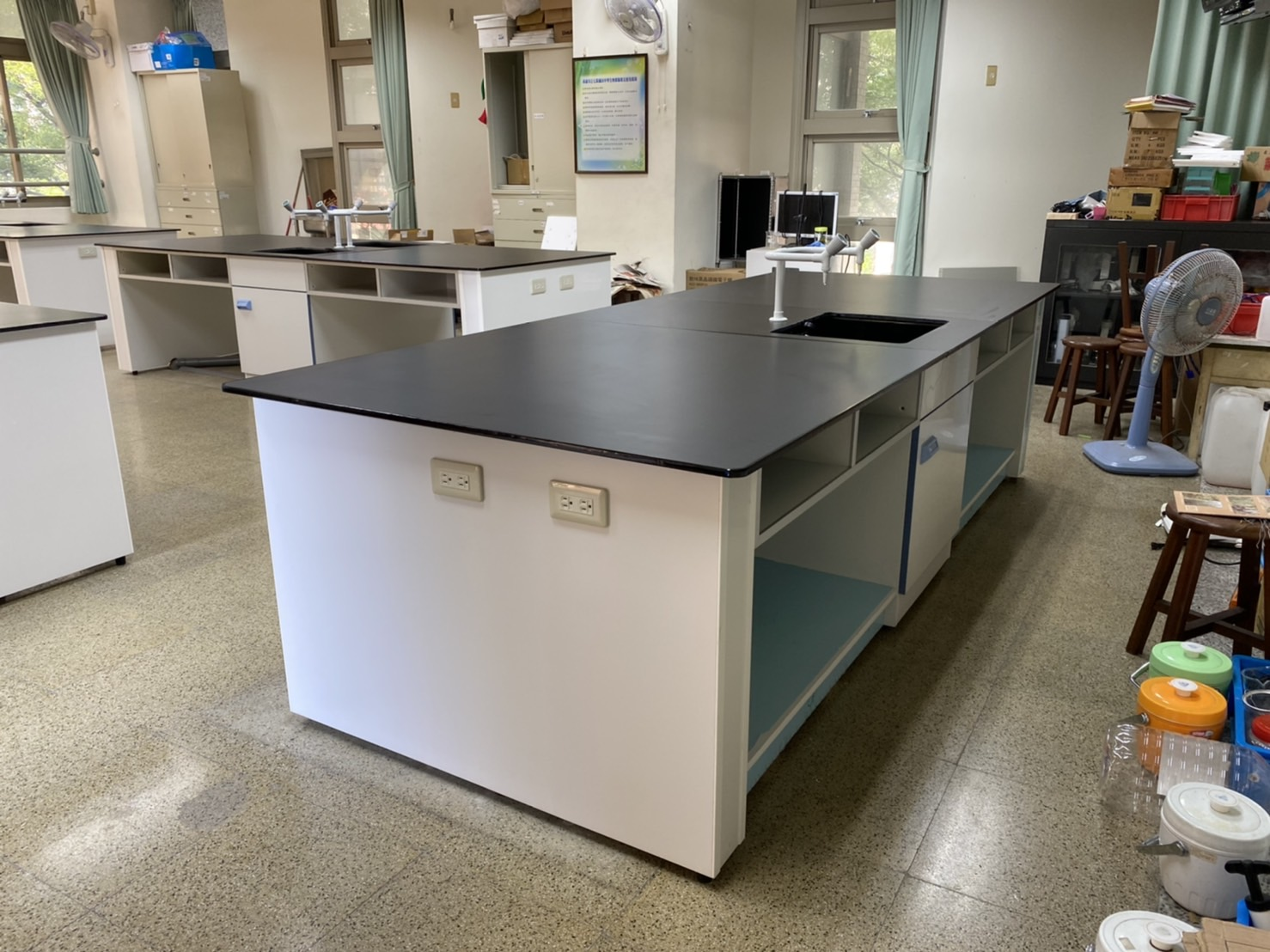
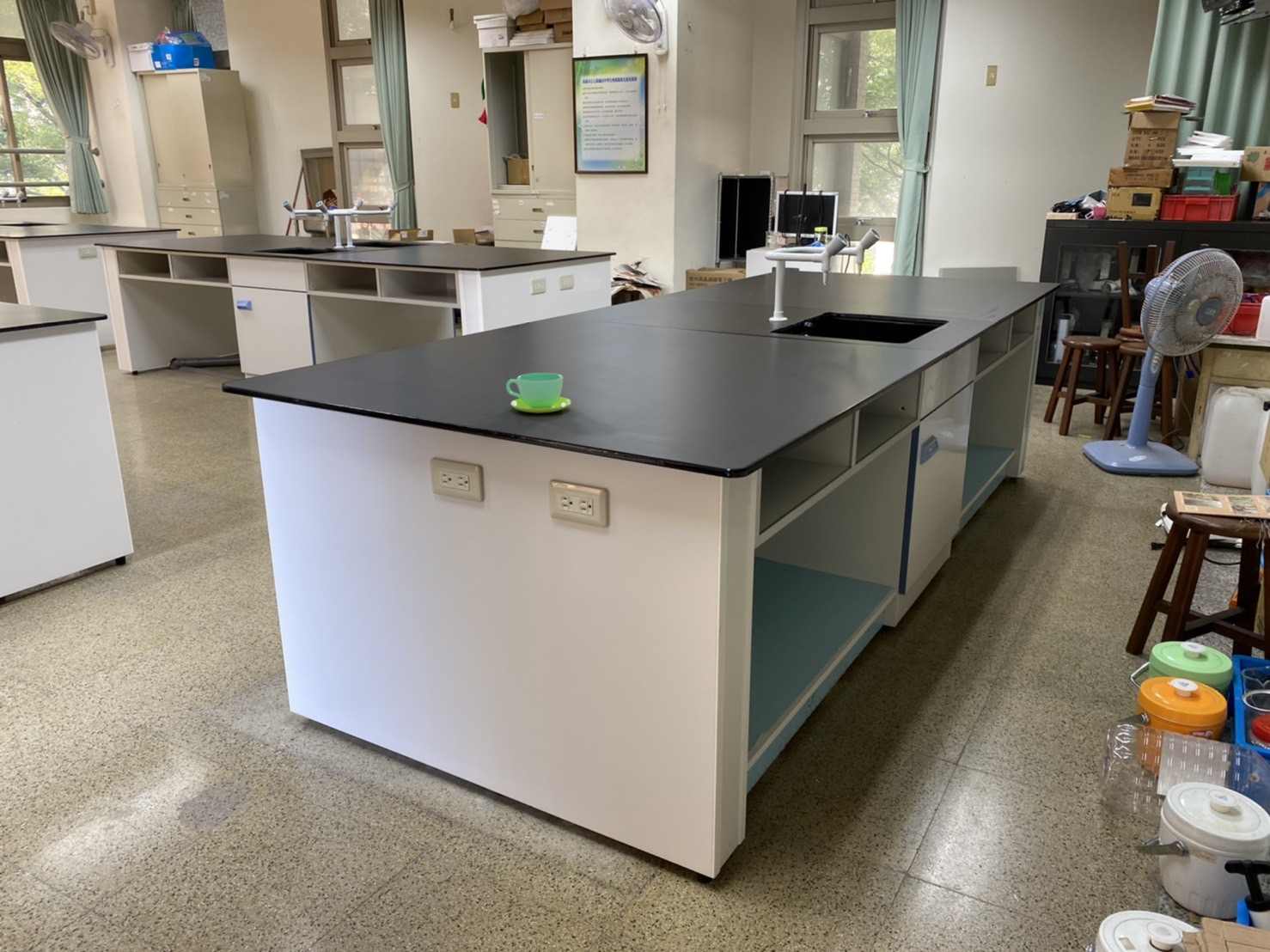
+ cup [505,372,572,414]
